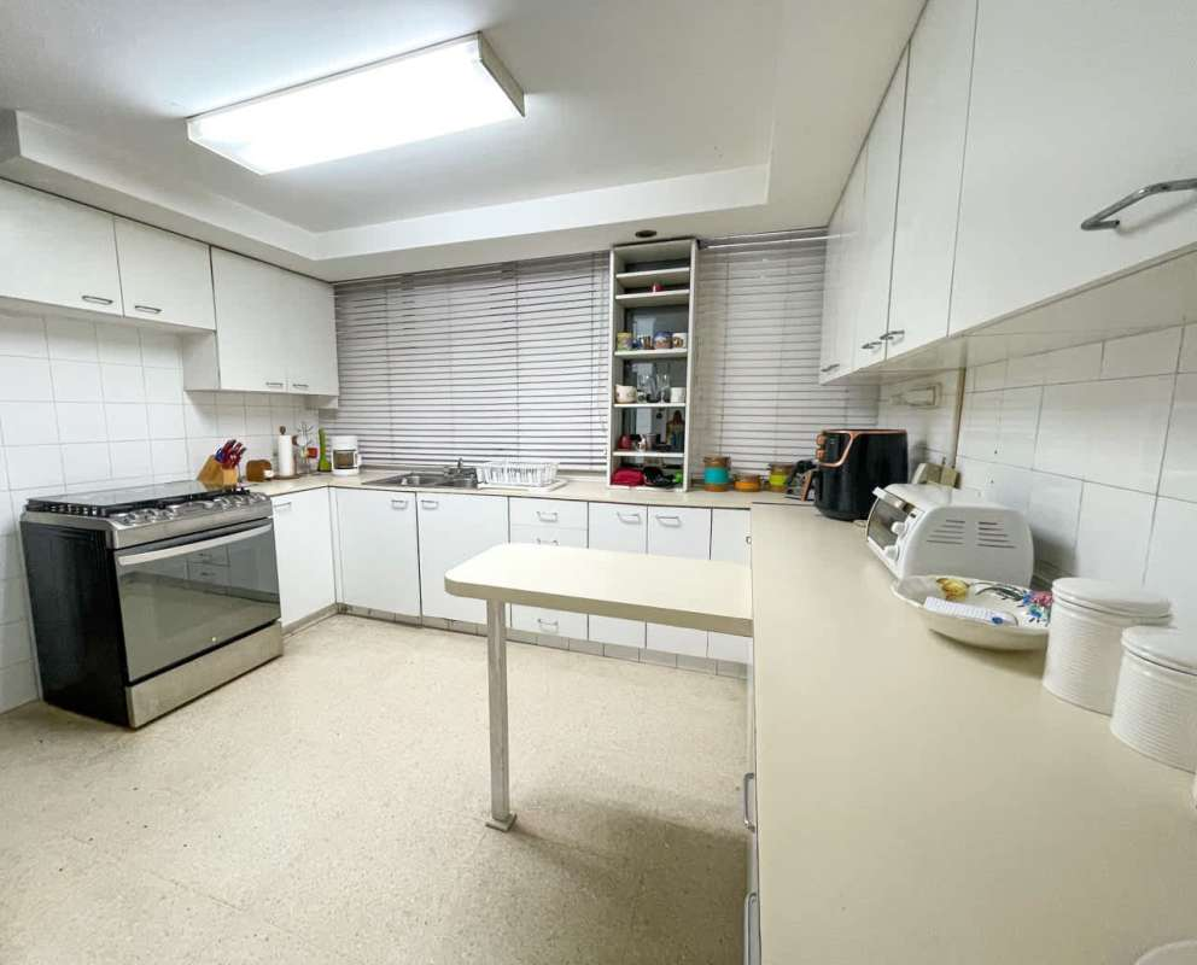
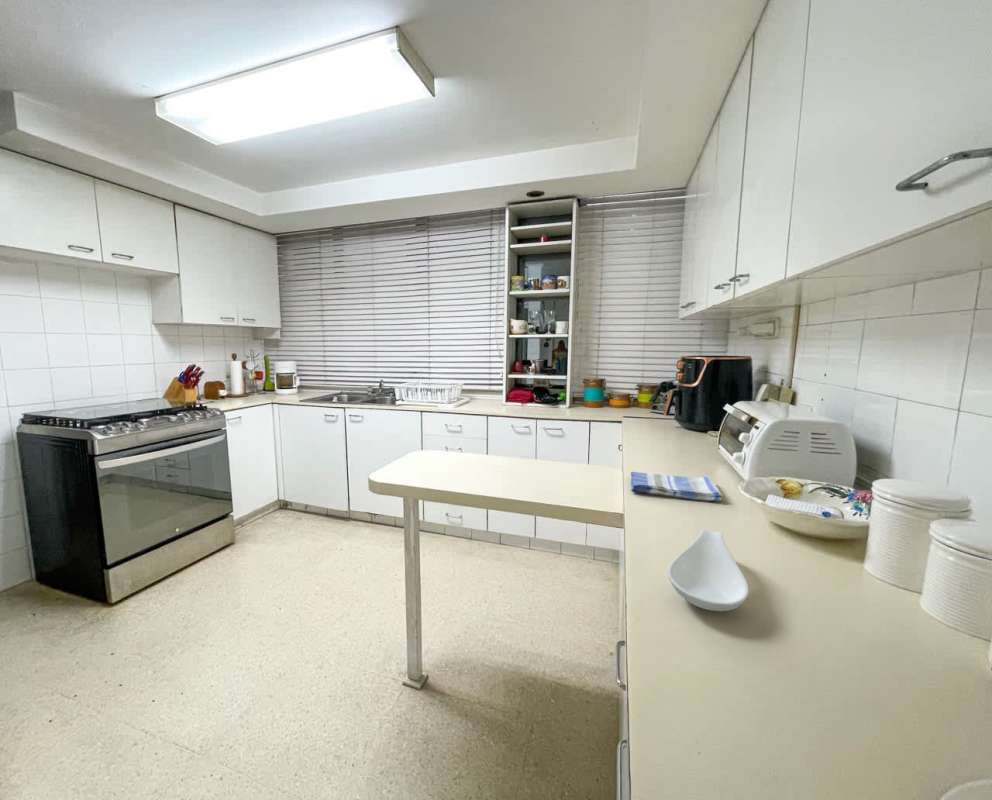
+ spoon rest [667,528,750,612]
+ dish towel [630,471,724,502]
